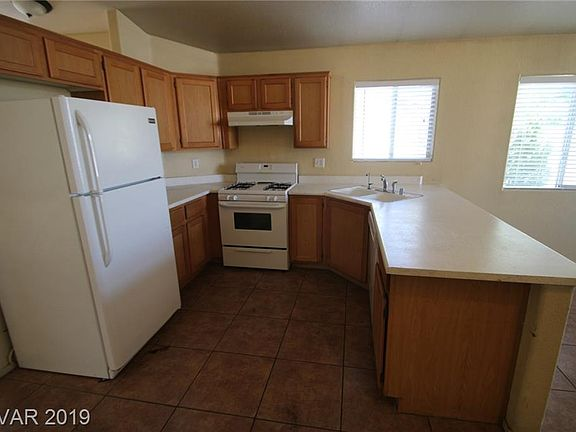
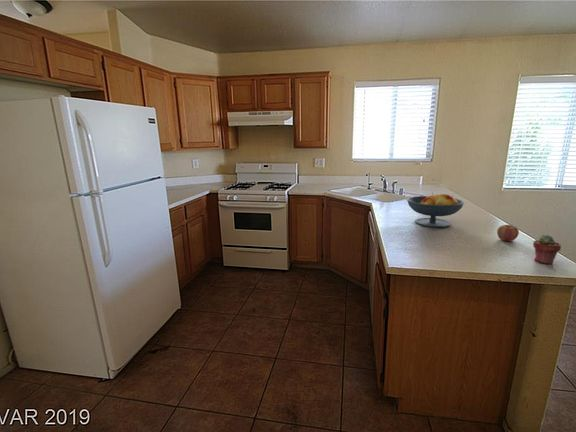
+ apple [496,224,520,242]
+ potted succulent [532,234,562,265]
+ fruit bowl [406,192,465,228]
